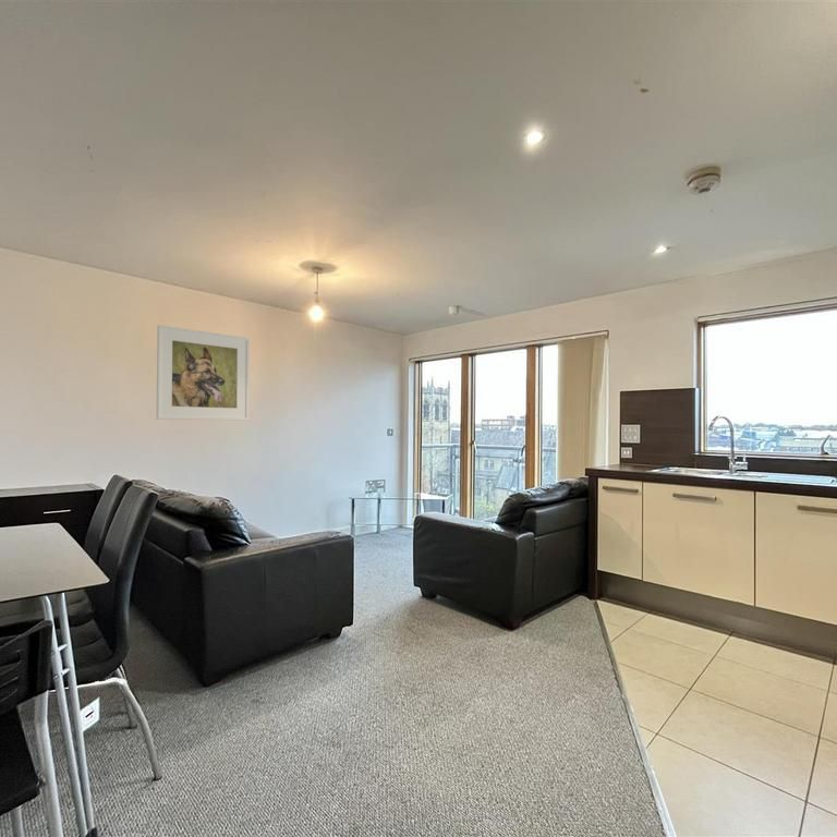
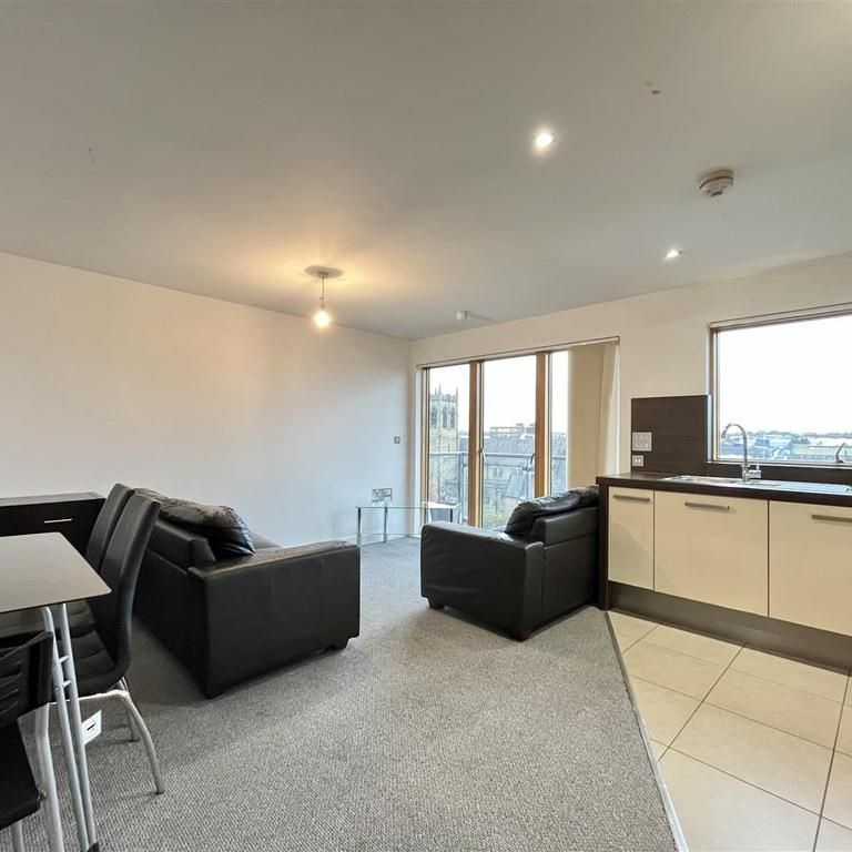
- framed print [156,324,251,422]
